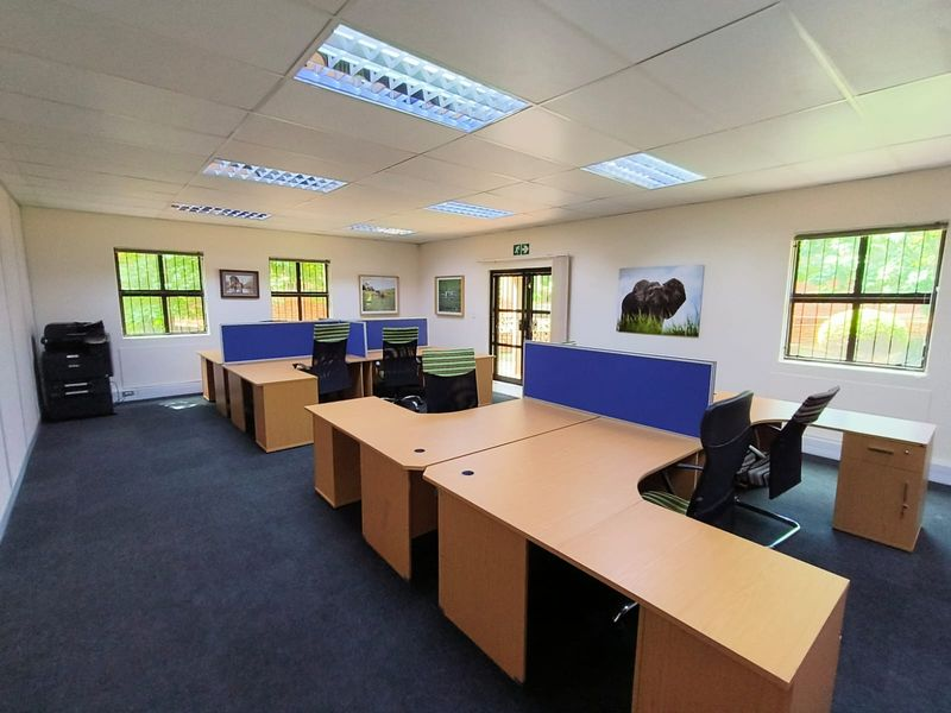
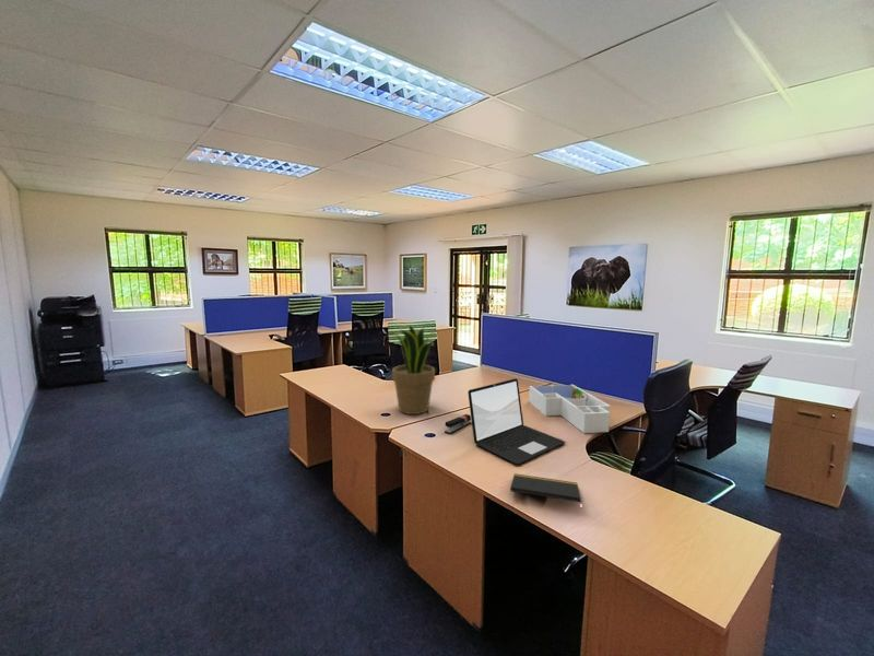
+ laptop [468,377,566,466]
+ potted plant [386,324,439,415]
+ stapler [444,413,472,435]
+ desk organizer [528,384,612,434]
+ notepad [509,472,583,512]
